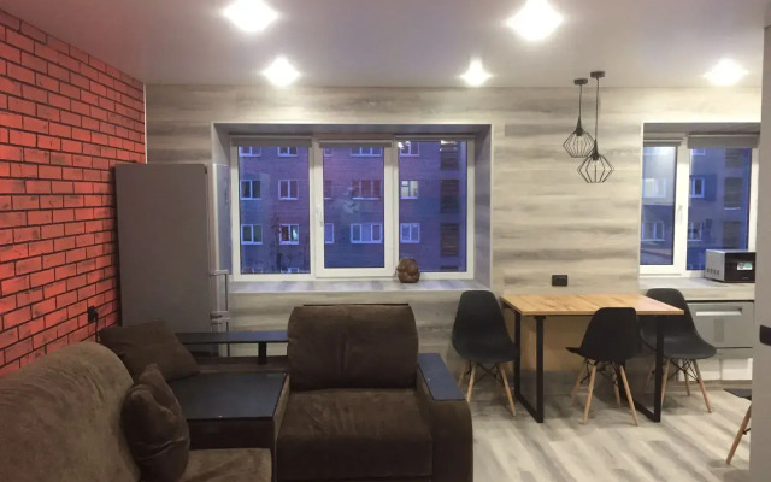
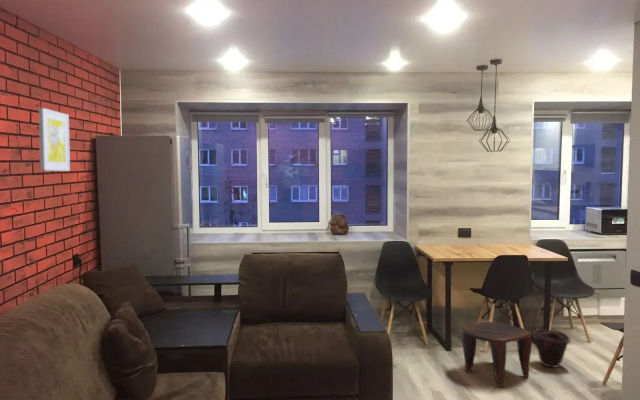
+ stool [461,321,533,387]
+ wall art [37,107,71,172]
+ bucket [532,326,571,369]
